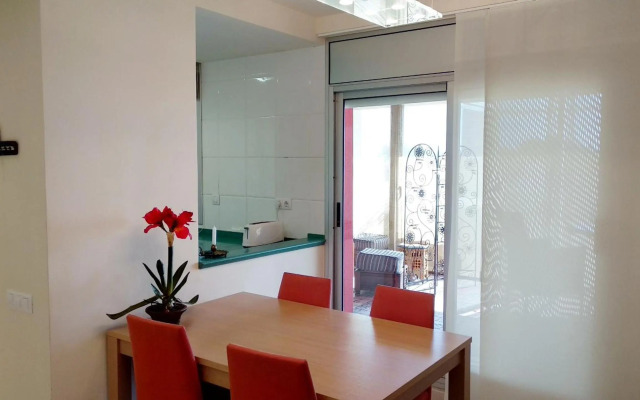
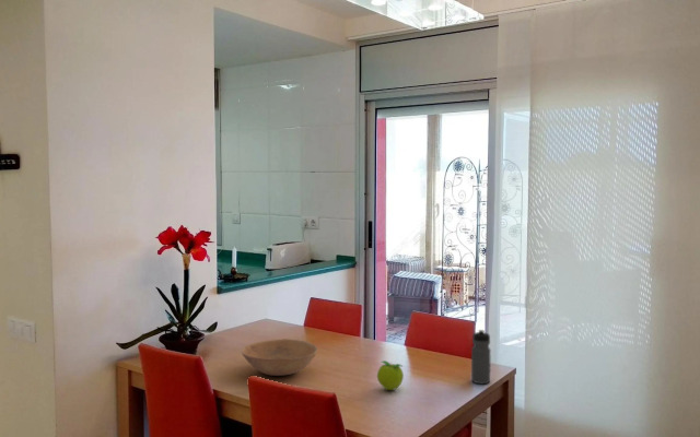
+ bowl [241,338,318,377]
+ fruit [376,359,405,391]
+ water bottle [470,329,492,385]
